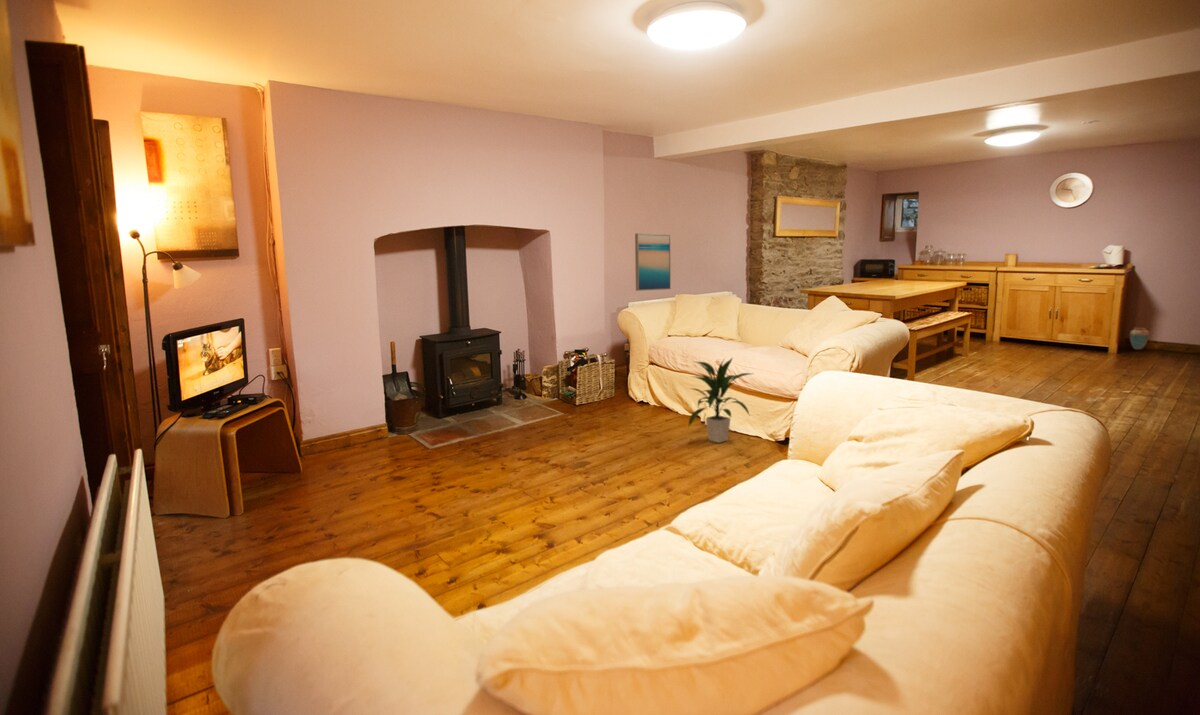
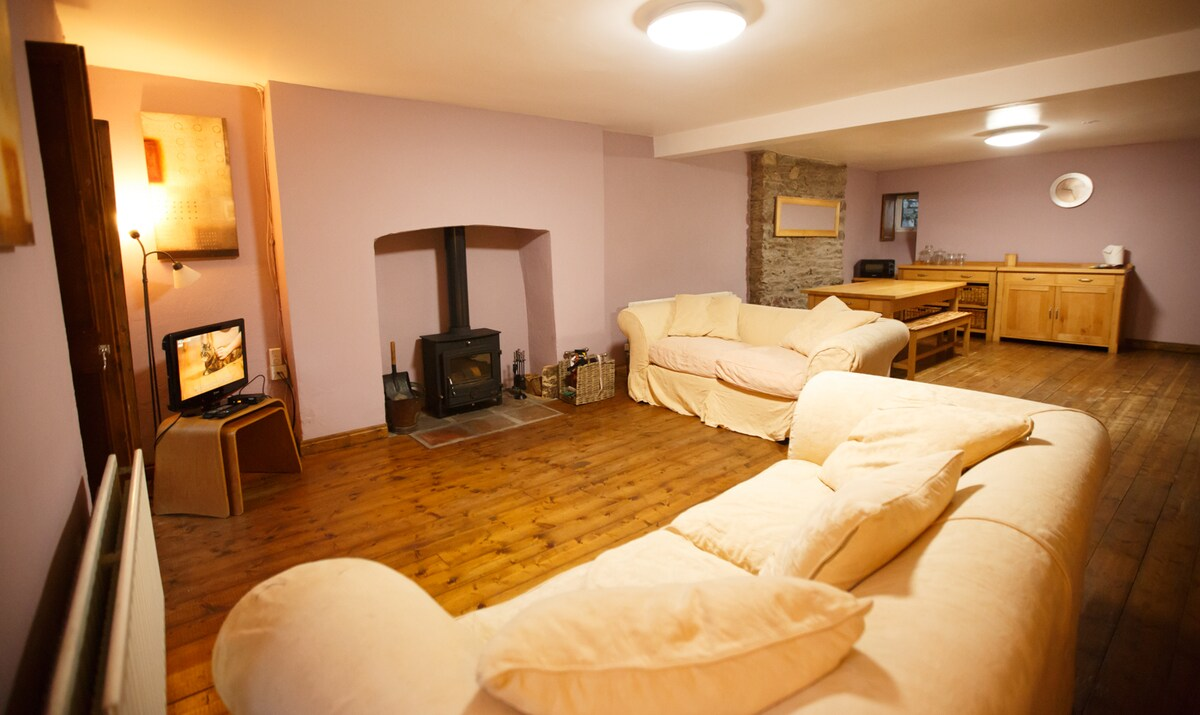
- vase [1129,327,1150,351]
- wall art [634,232,672,292]
- indoor plant [687,356,753,444]
